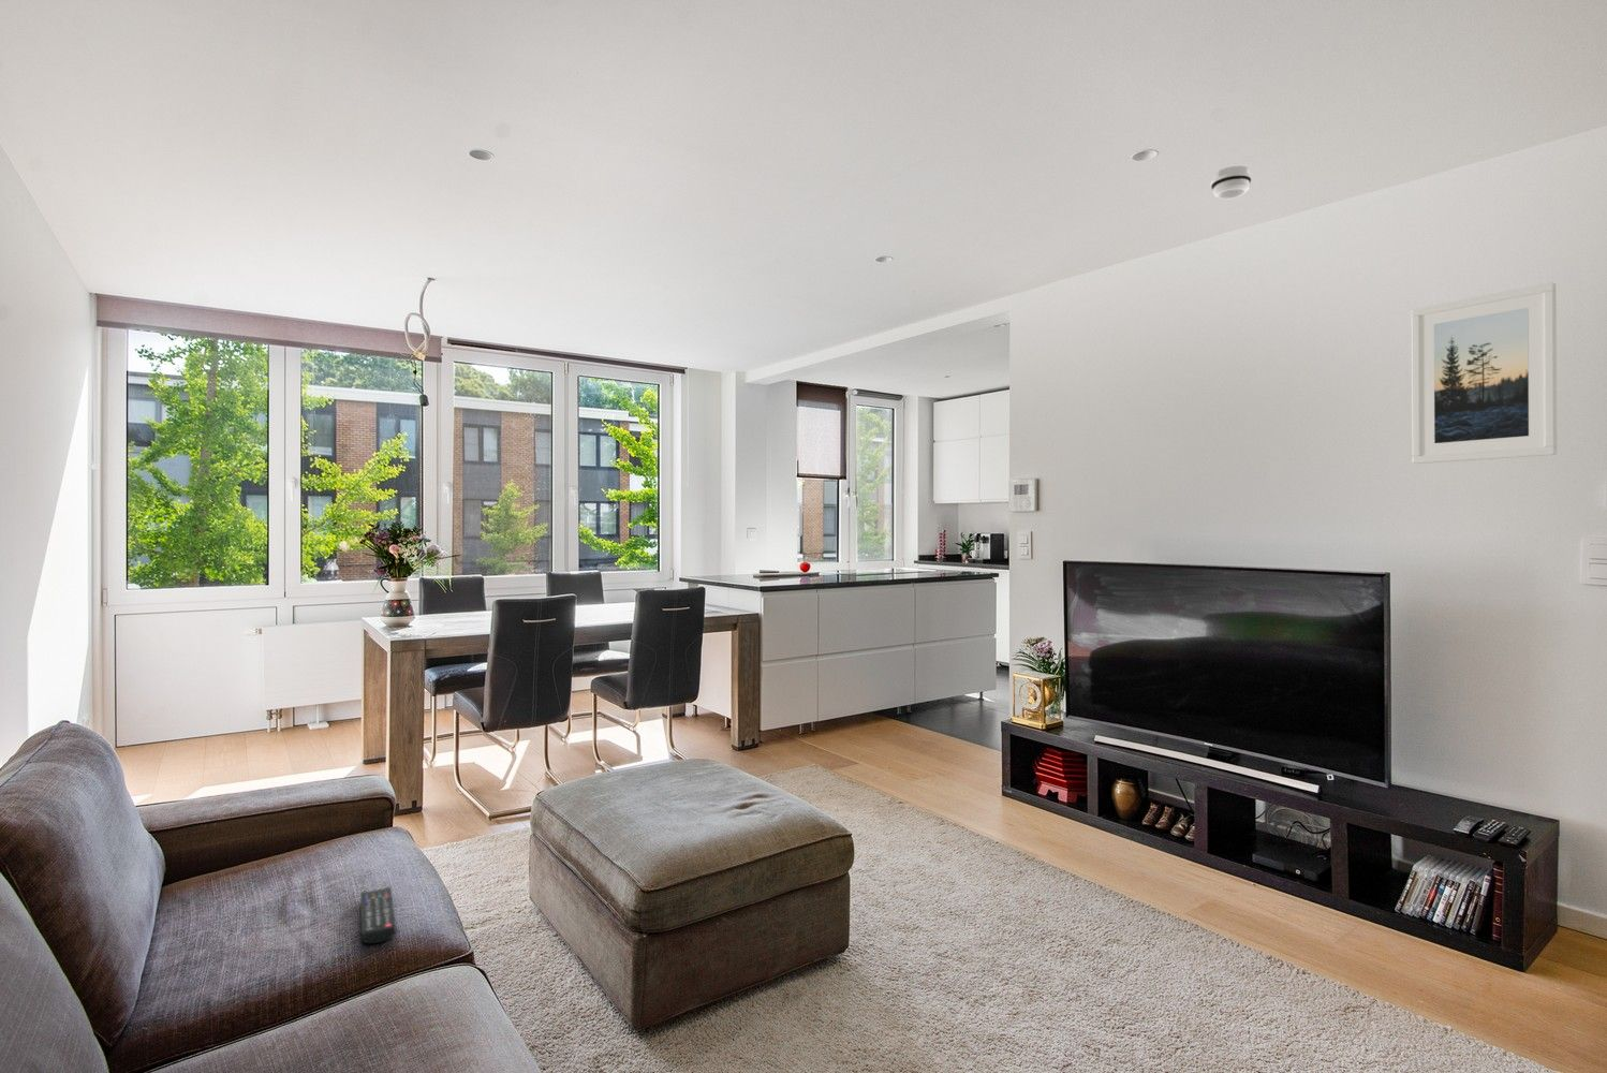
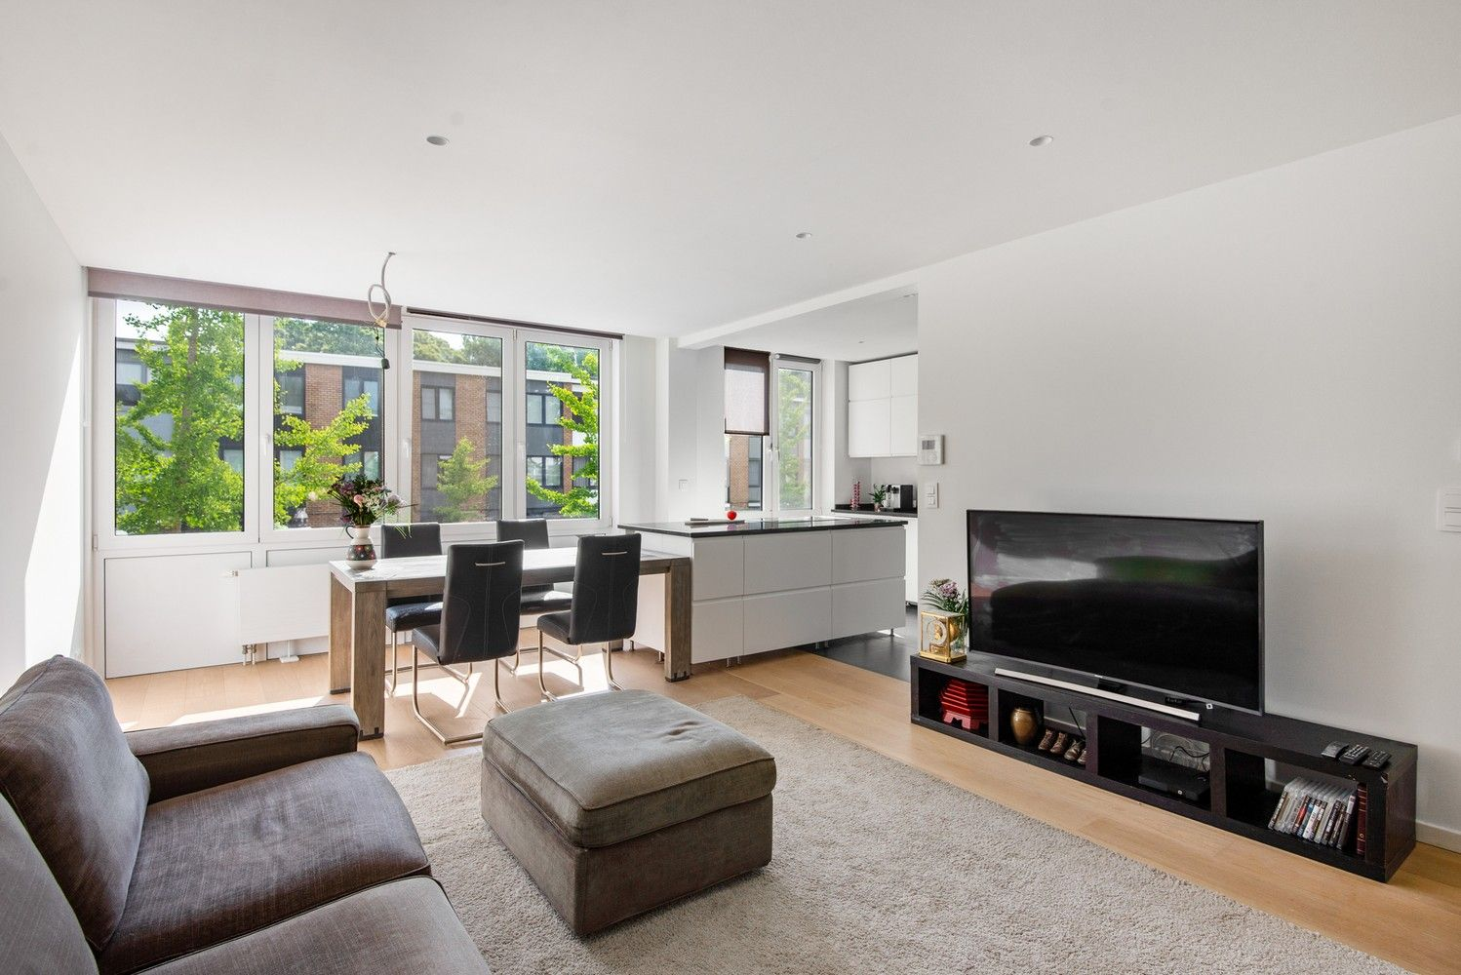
- remote control [359,886,396,944]
- smoke detector [1211,165,1253,201]
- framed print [1411,281,1558,465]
